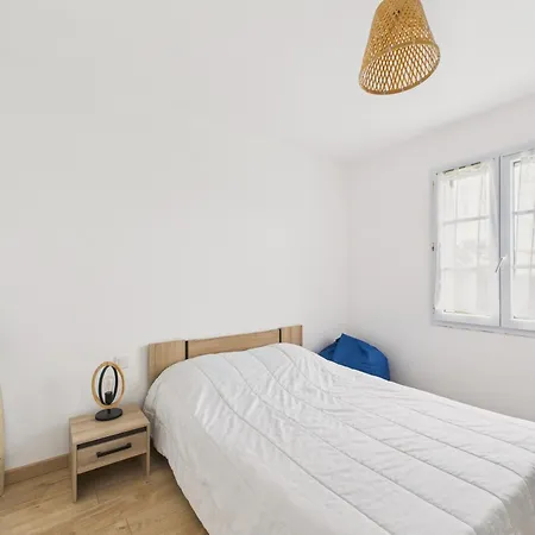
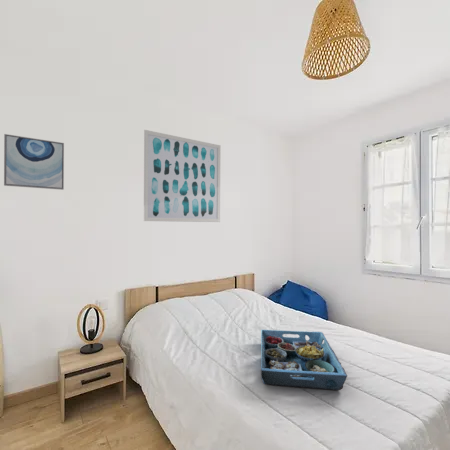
+ serving tray [260,329,348,391]
+ wall art [3,133,65,191]
+ wall art [143,129,221,223]
